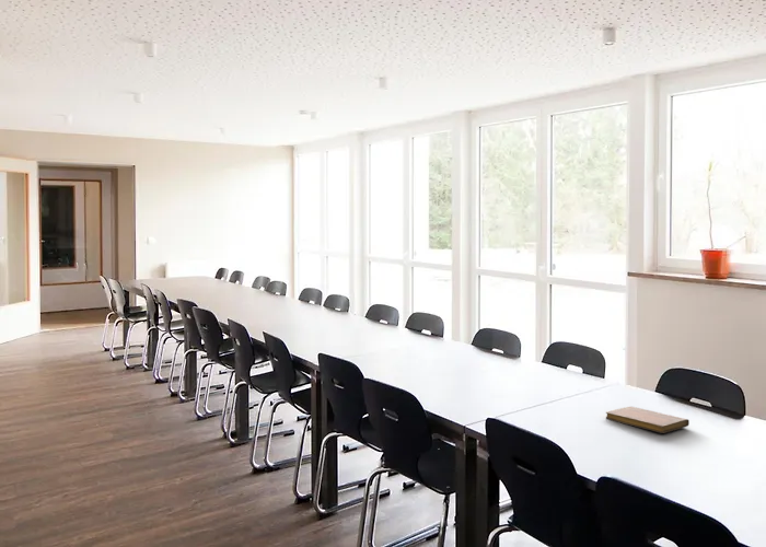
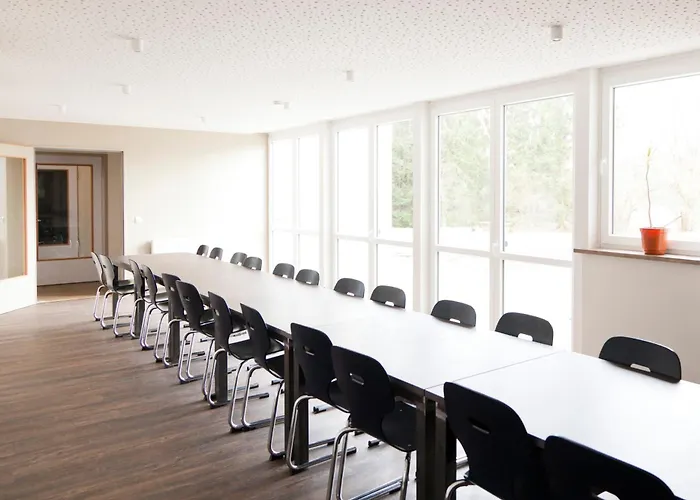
- notebook [605,406,690,434]
